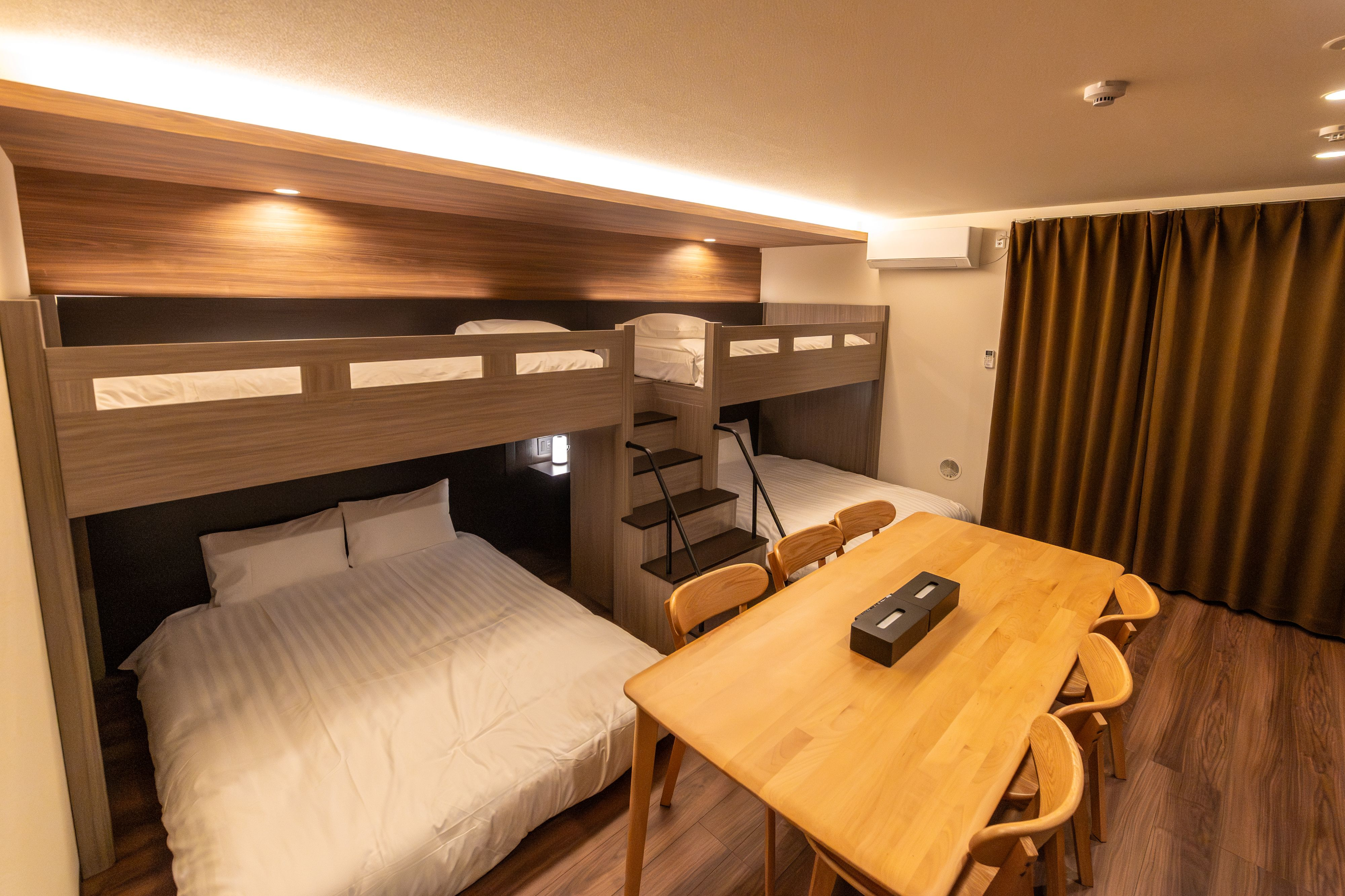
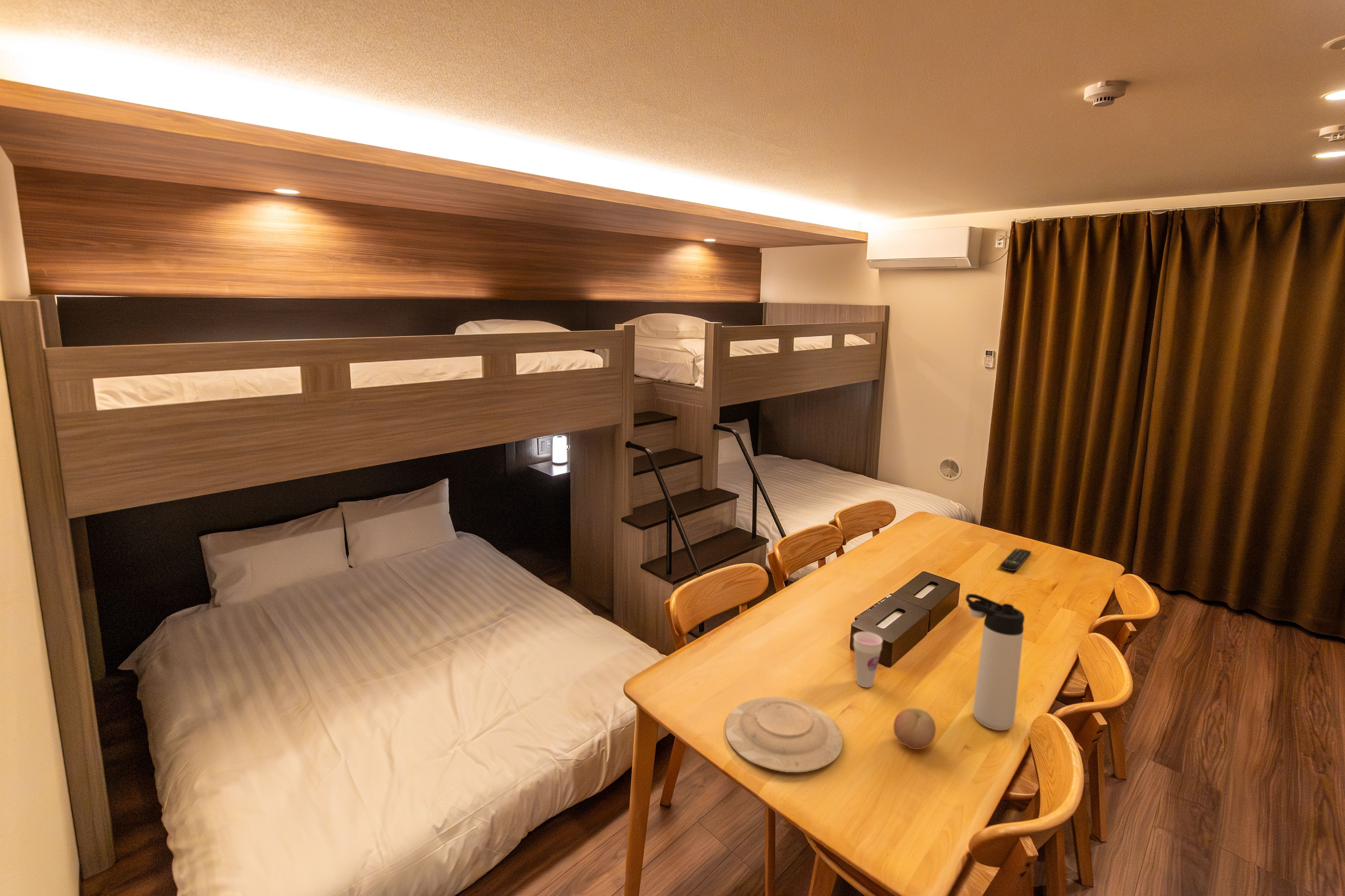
+ fruit [893,708,936,749]
+ thermos bottle [965,594,1025,731]
+ plate [725,696,843,773]
+ remote control [1000,548,1032,571]
+ cup [853,632,883,688]
